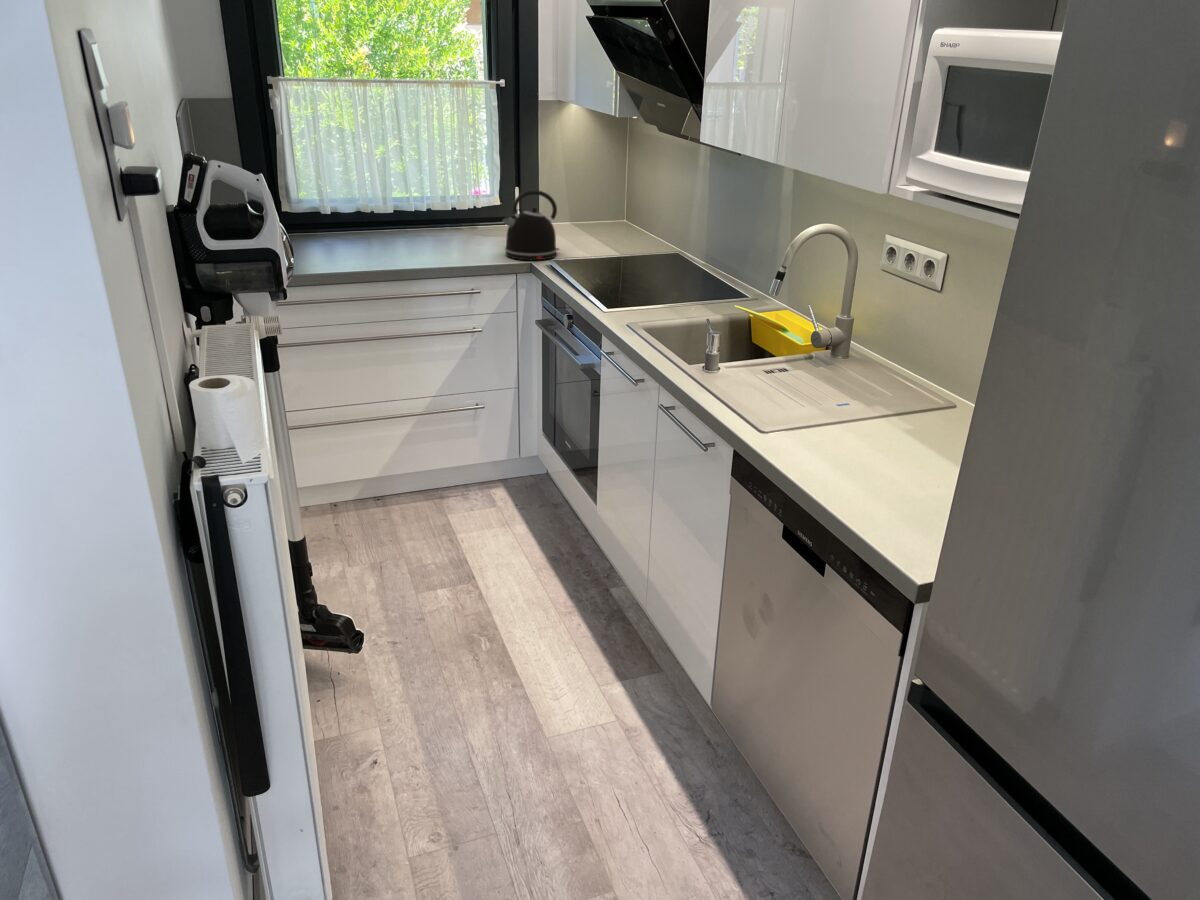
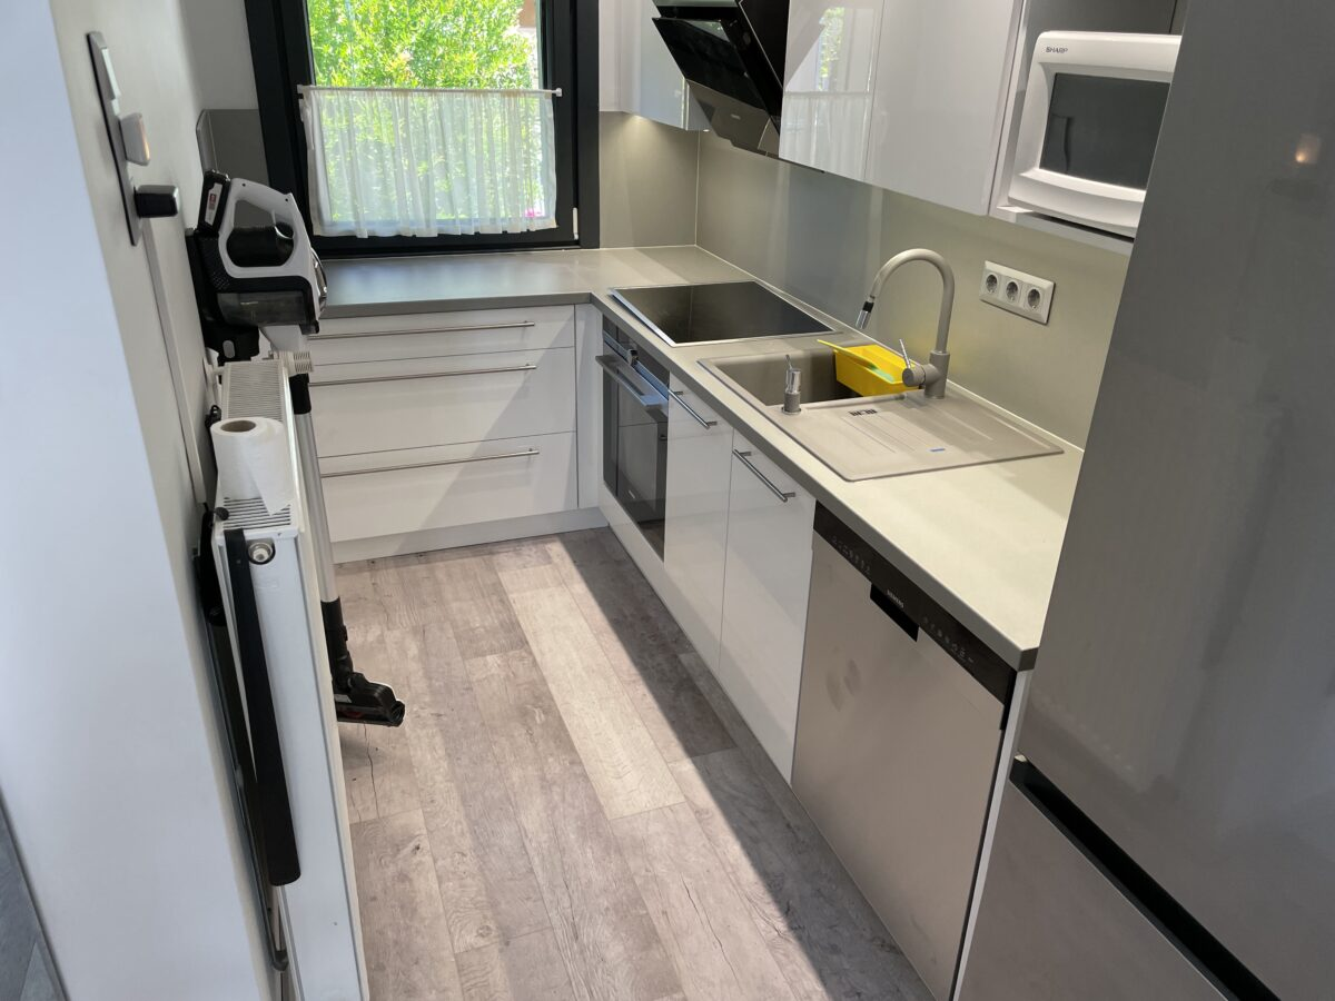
- kettle [501,189,560,261]
